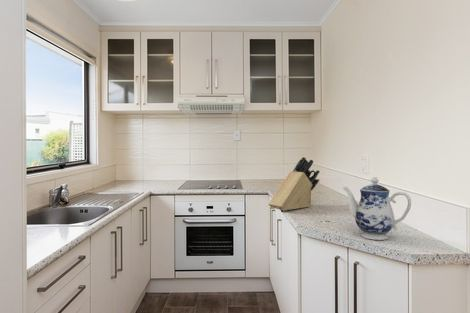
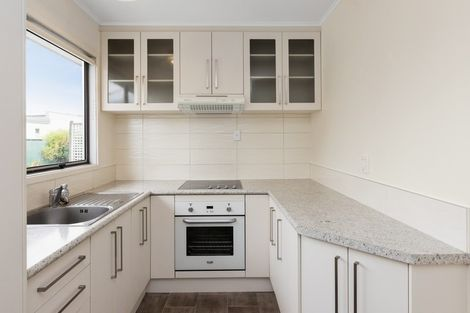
- knife block [268,156,321,212]
- teapot [342,176,412,241]
